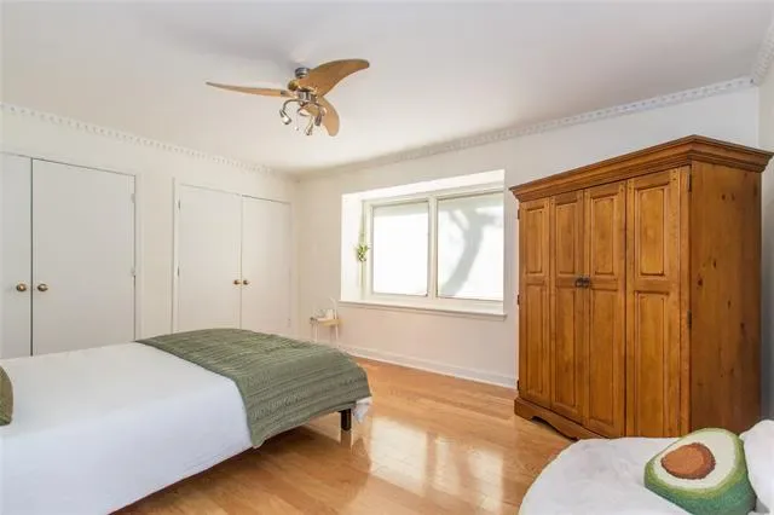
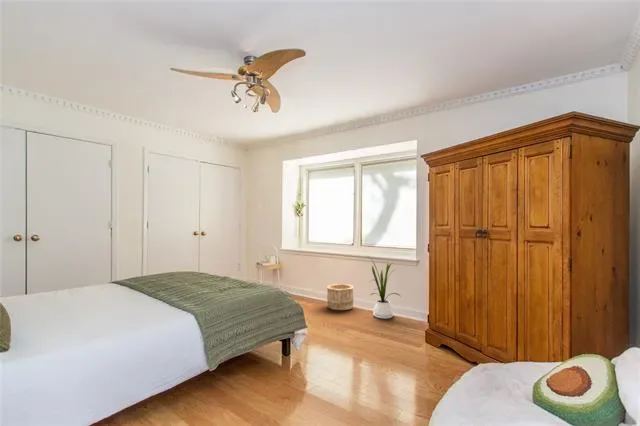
+ wooden bucket [325,283,355,311]
+ house plant [368,256,401,320]
